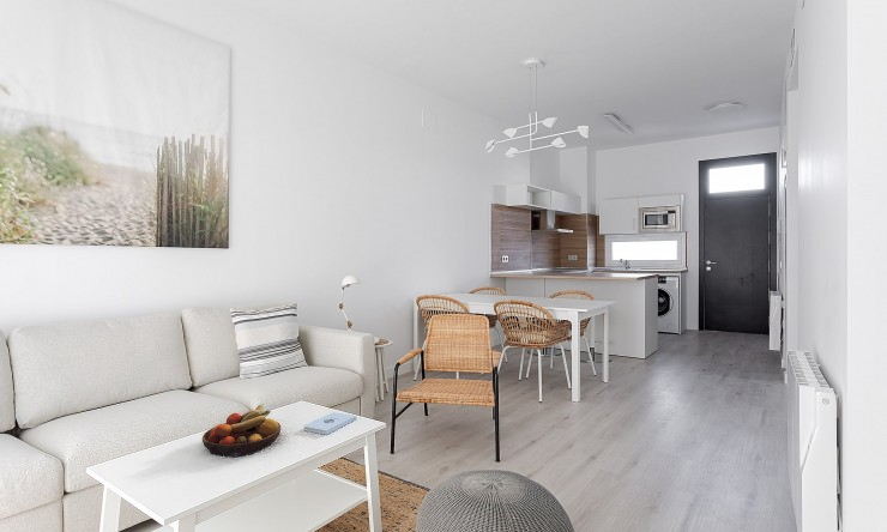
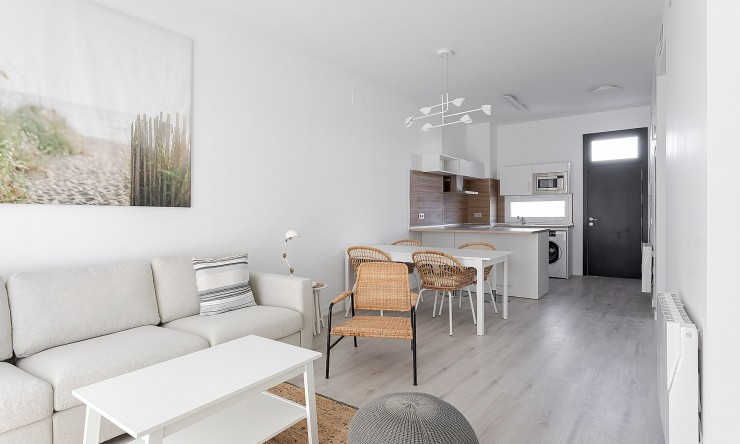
- notepad [303,411,357,435]
- fruit bowl [201,403,282,459]
